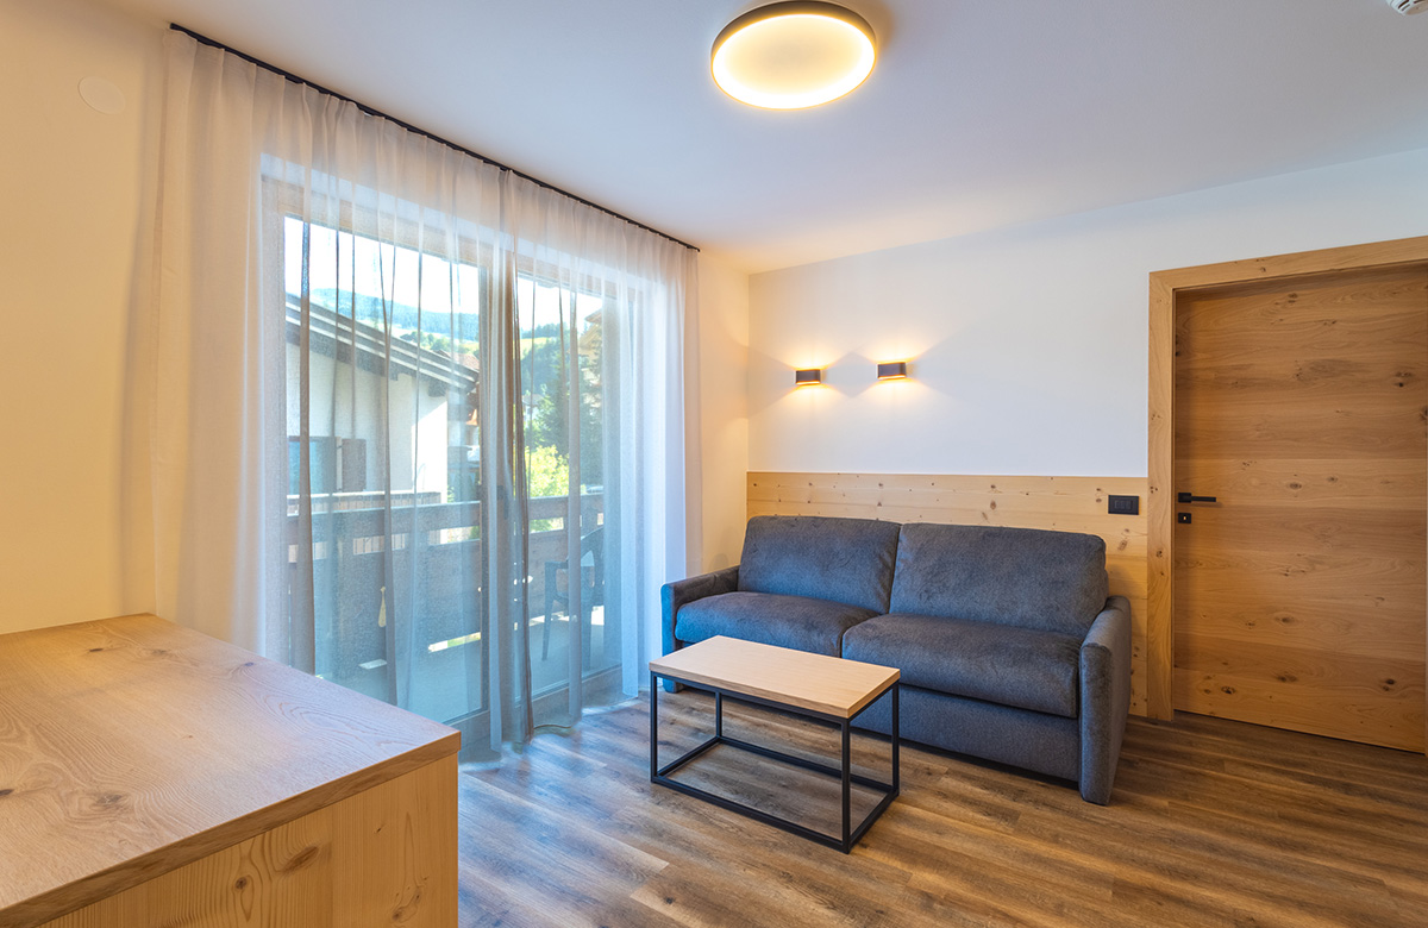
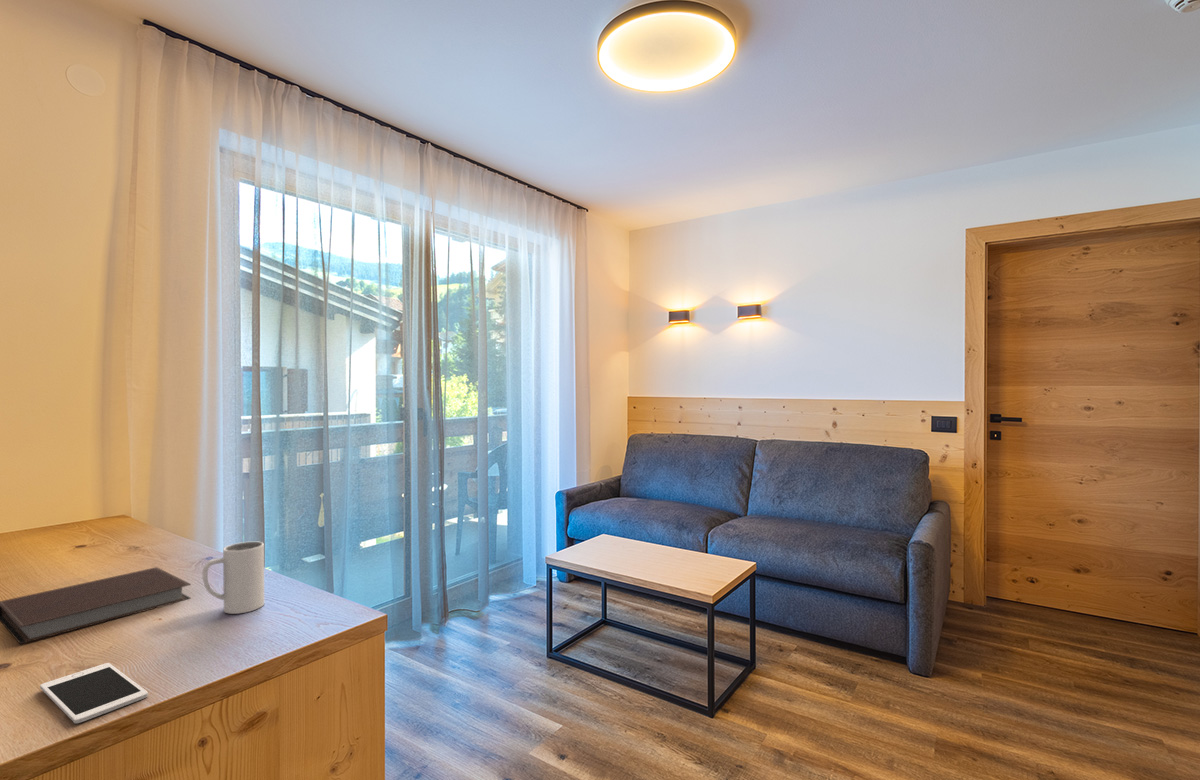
+ mug [201,541,265,615]
+ notebook [0,566,192,645]
+ cell phone [39,662,149,724]
